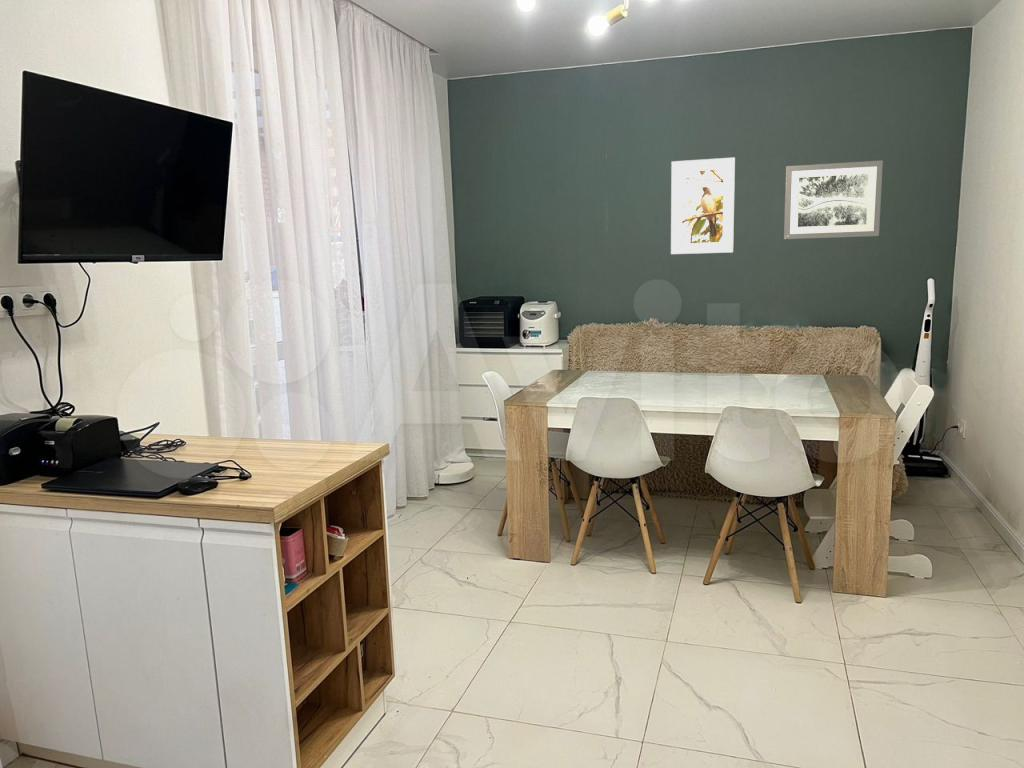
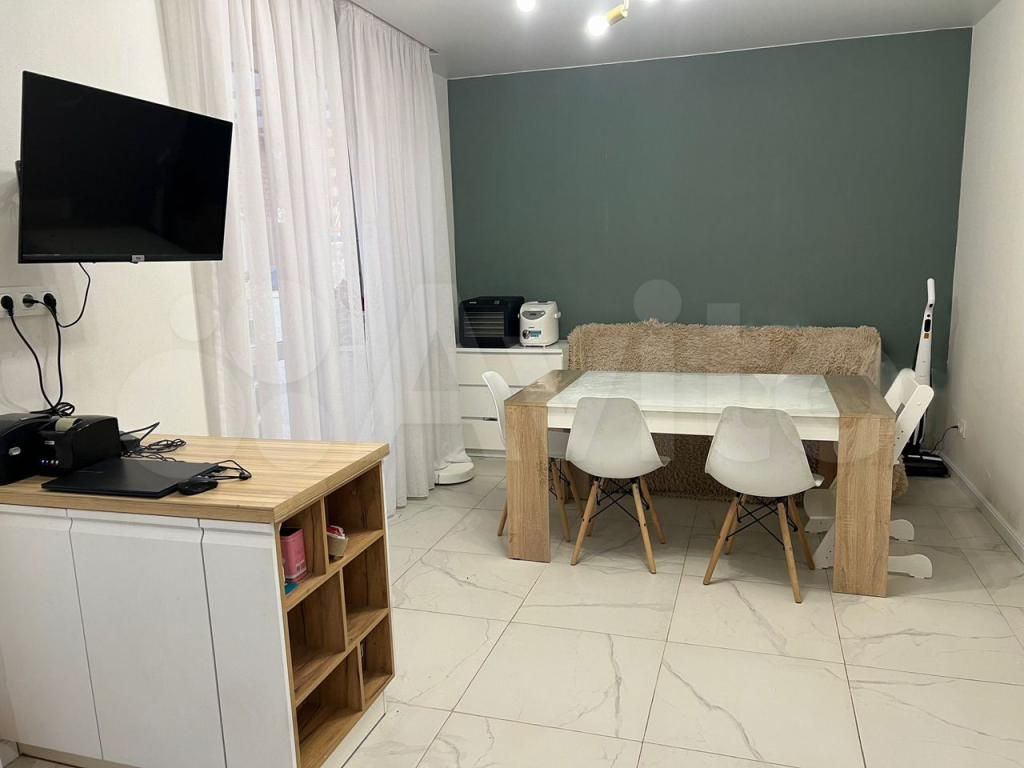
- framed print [670,157,736,255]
- wall art [783,159,884,240]
